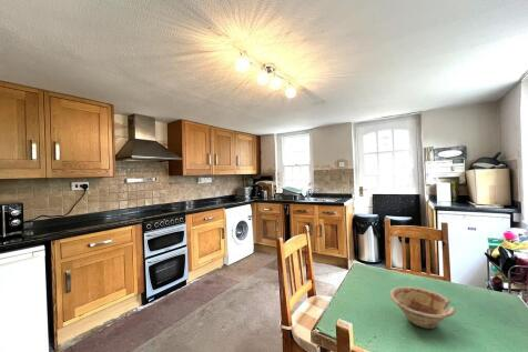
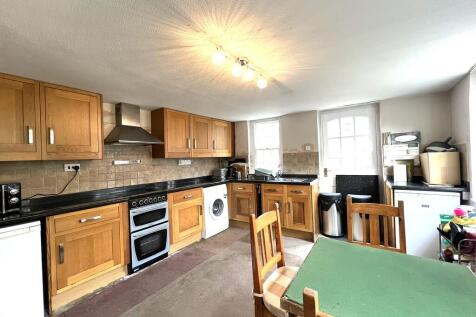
- dish [388,285,457,330]
